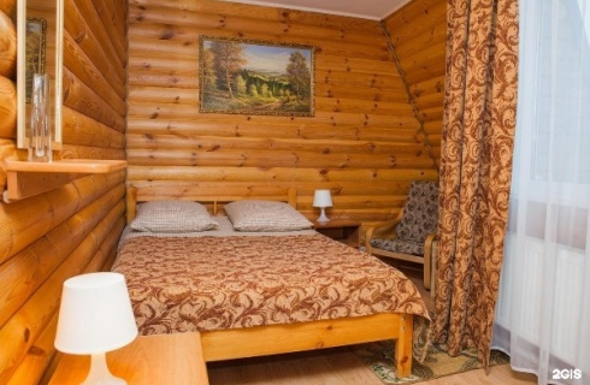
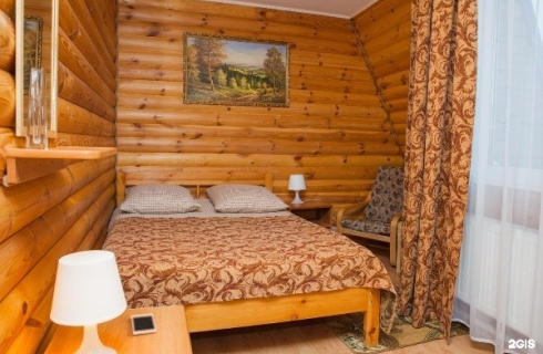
+ cell phone [130,312,157,336]
